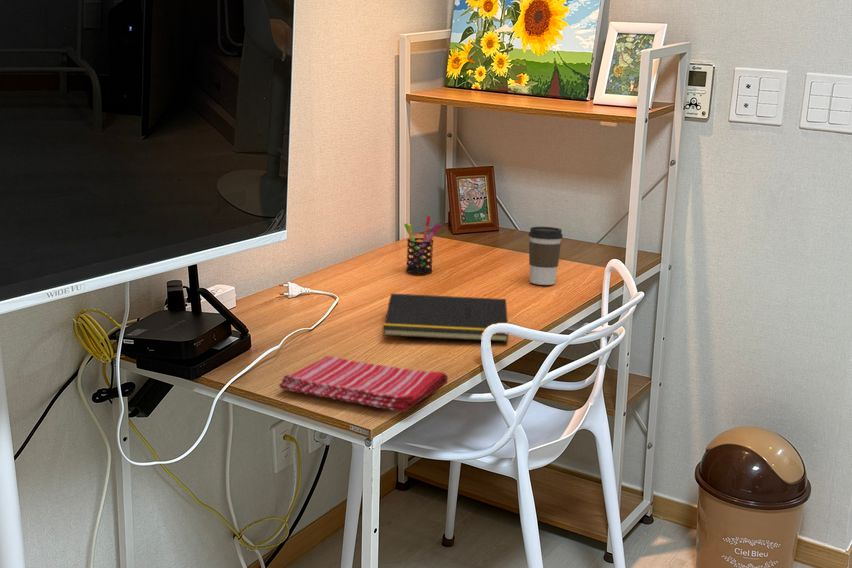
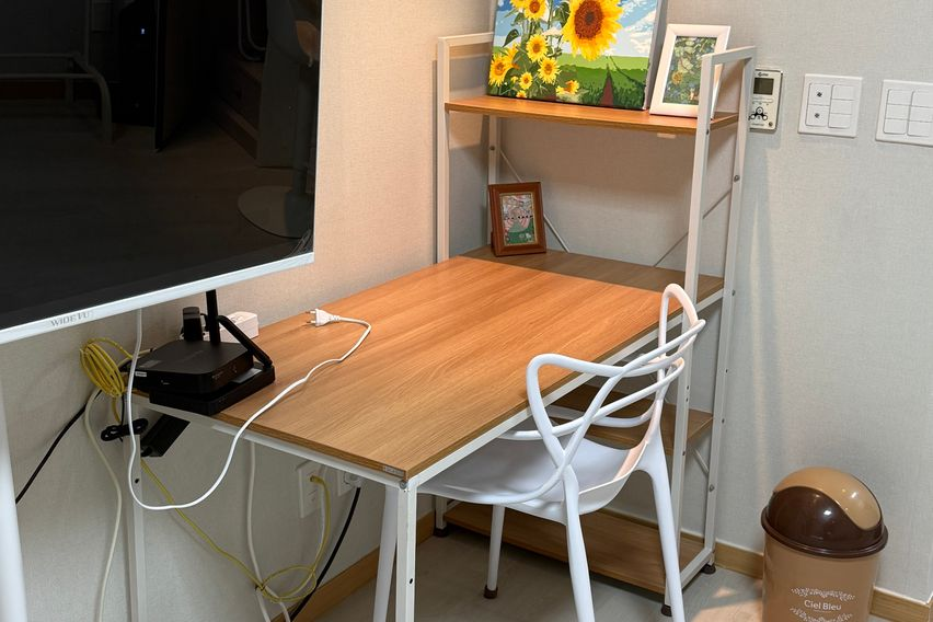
- notepad [383,293,509,343]
- dish towel [278,355,449,413]
- pen holder [403,215,442,274]
- coffee cup [528,226,564,286]
